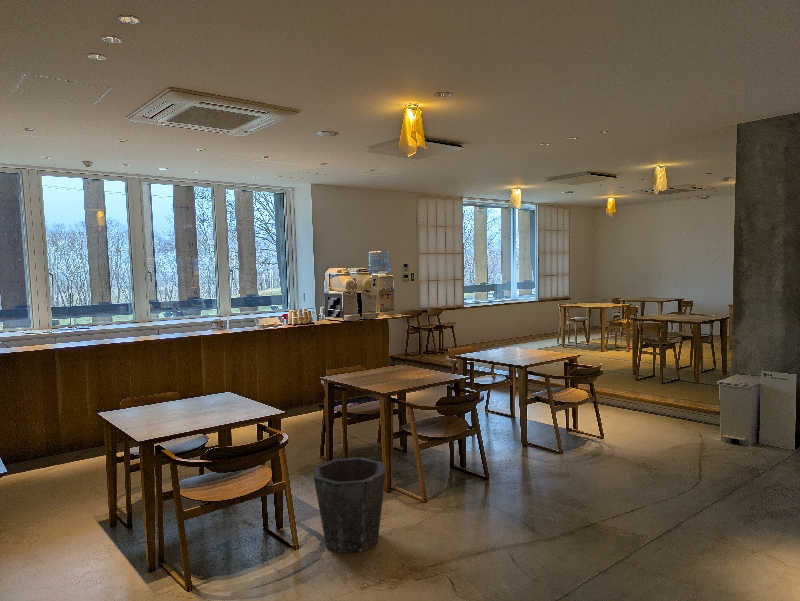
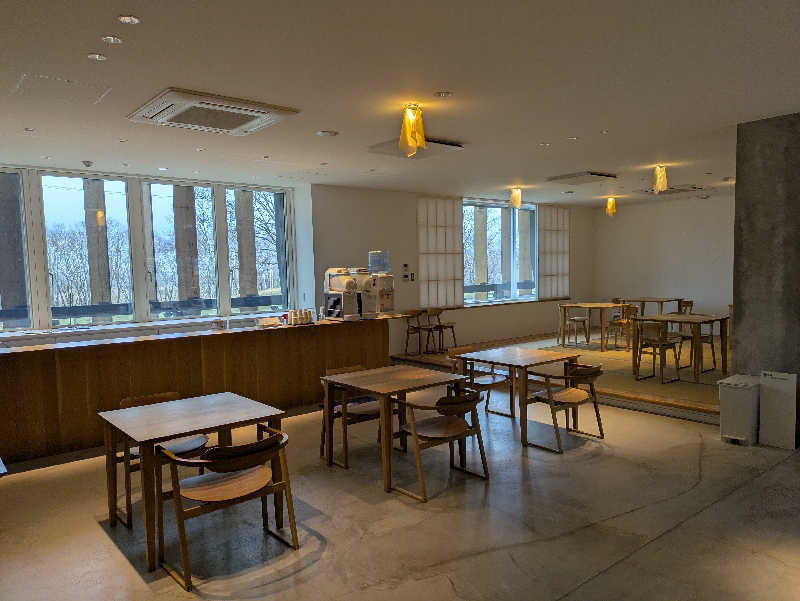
- waste bin [313,456,387,554]
